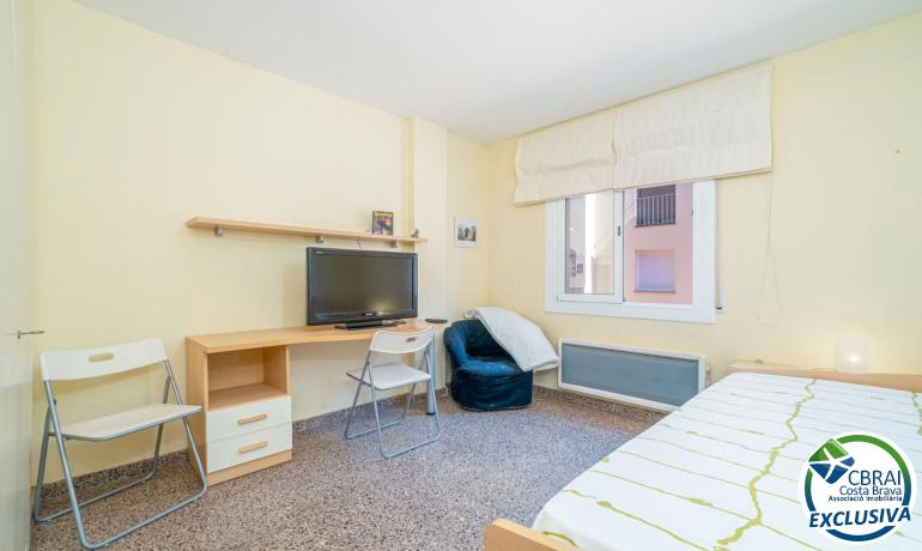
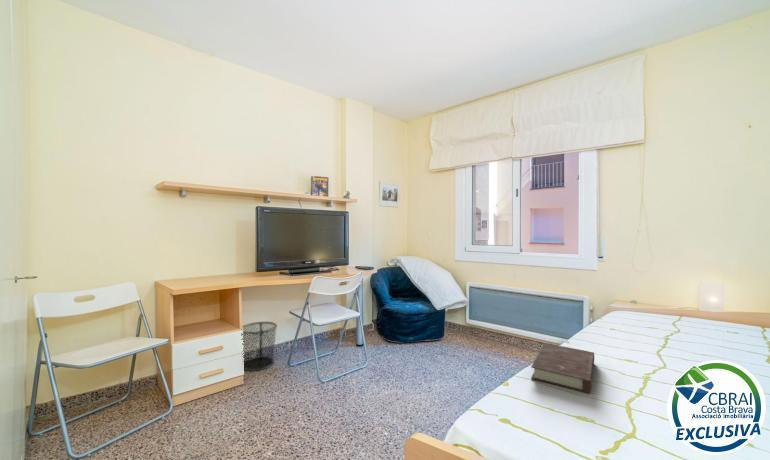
+ waste bin [242,321,278,372]
+ book [530,342,595,394]
